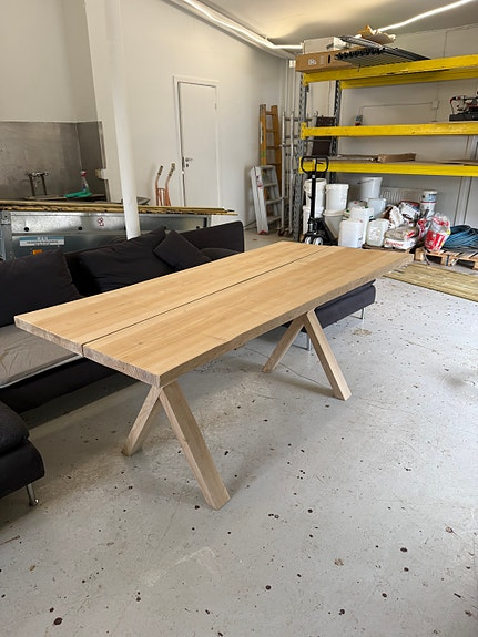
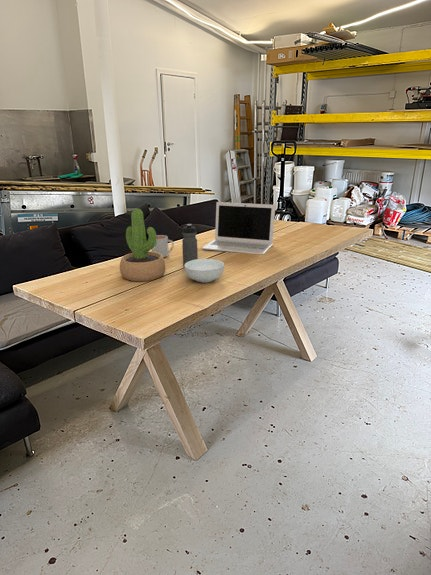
+ water bottle [181,223,199,266]
+ cereal bowl [183,258,225,283]
+ mug [151,234,175,258]
+ potted plant [119,208,166,282]
+ laptop [201,201,276,255]
